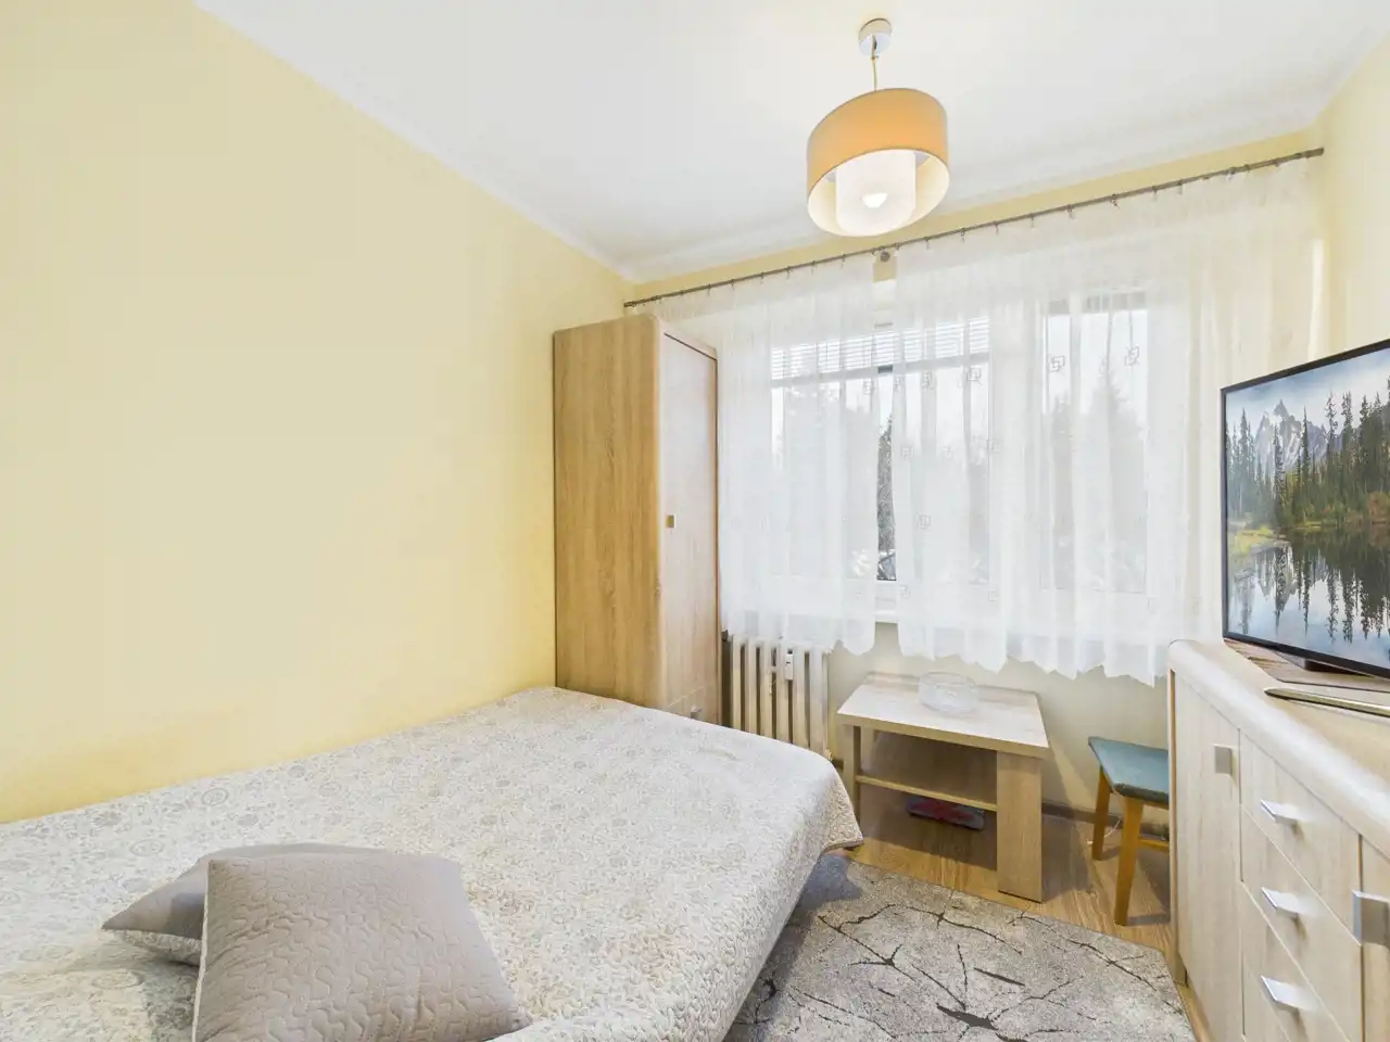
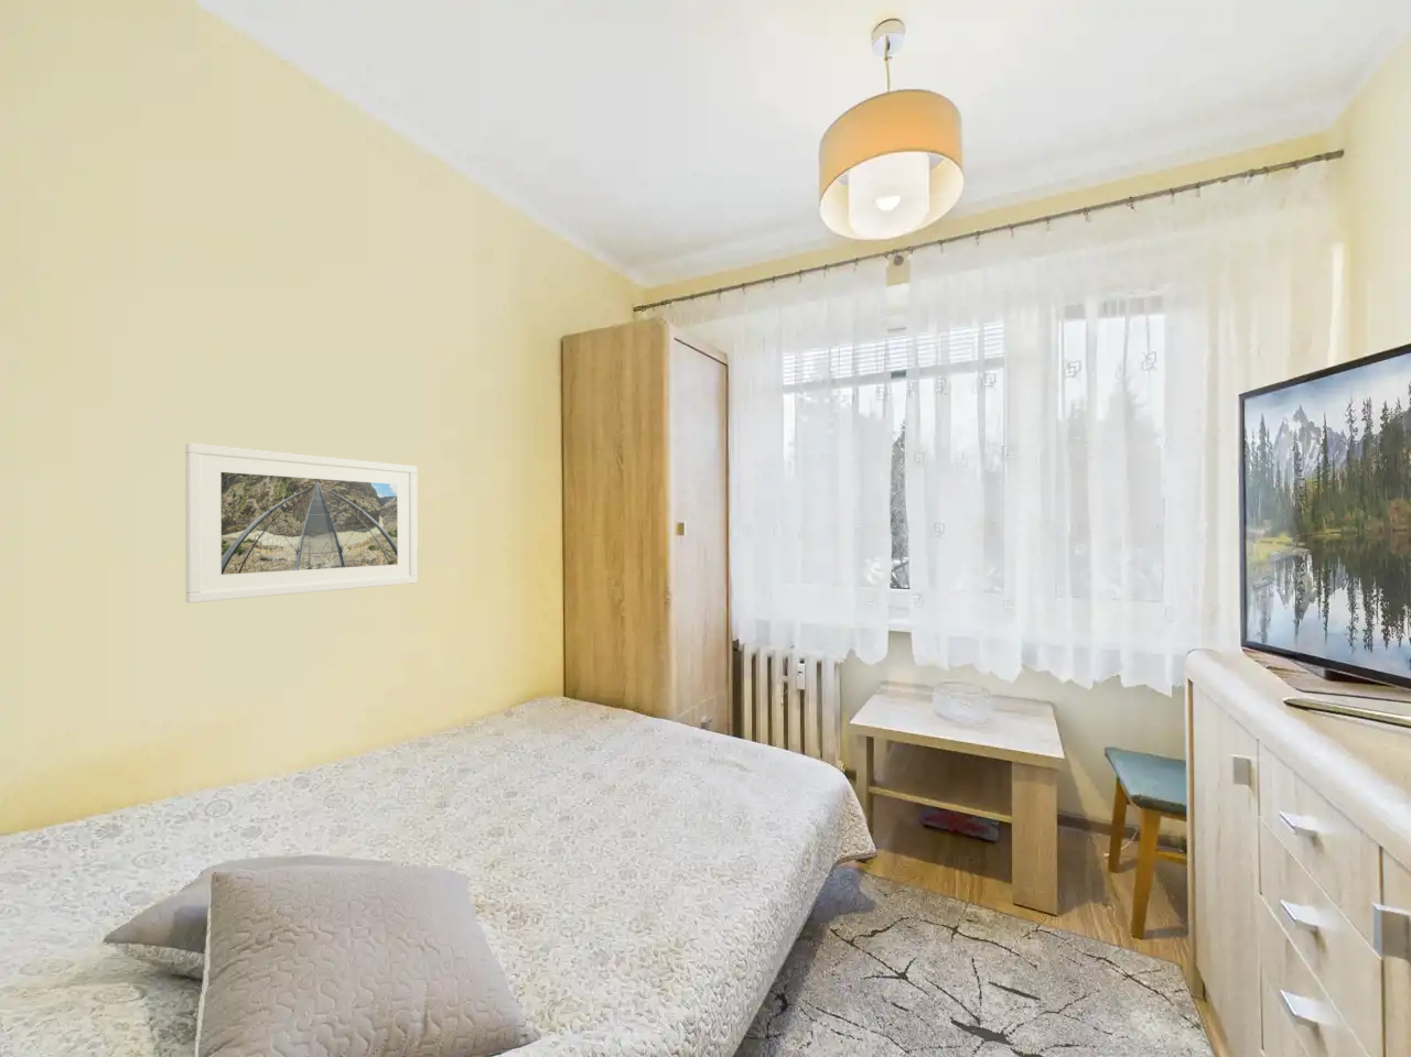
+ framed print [184,443,419,604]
